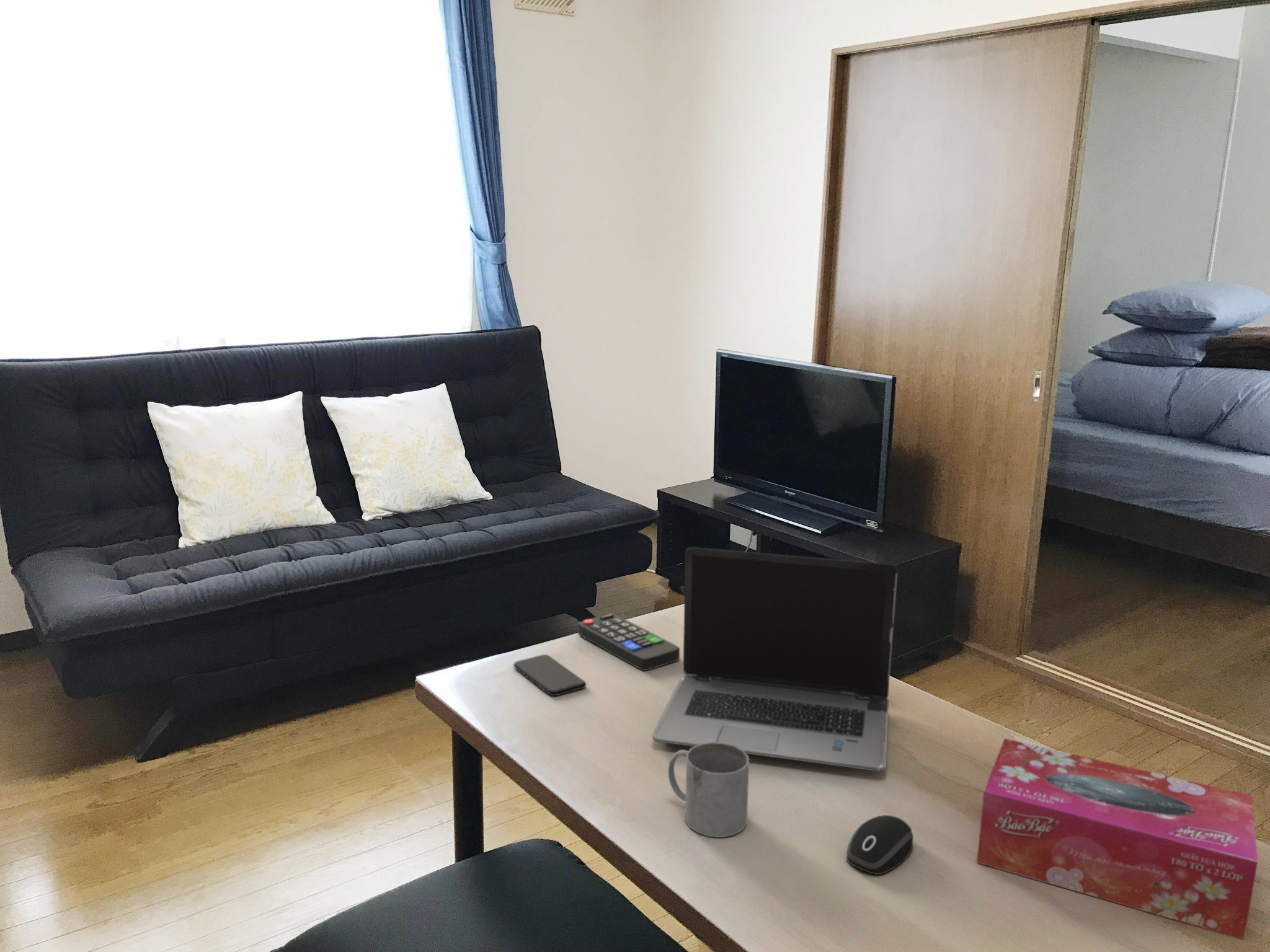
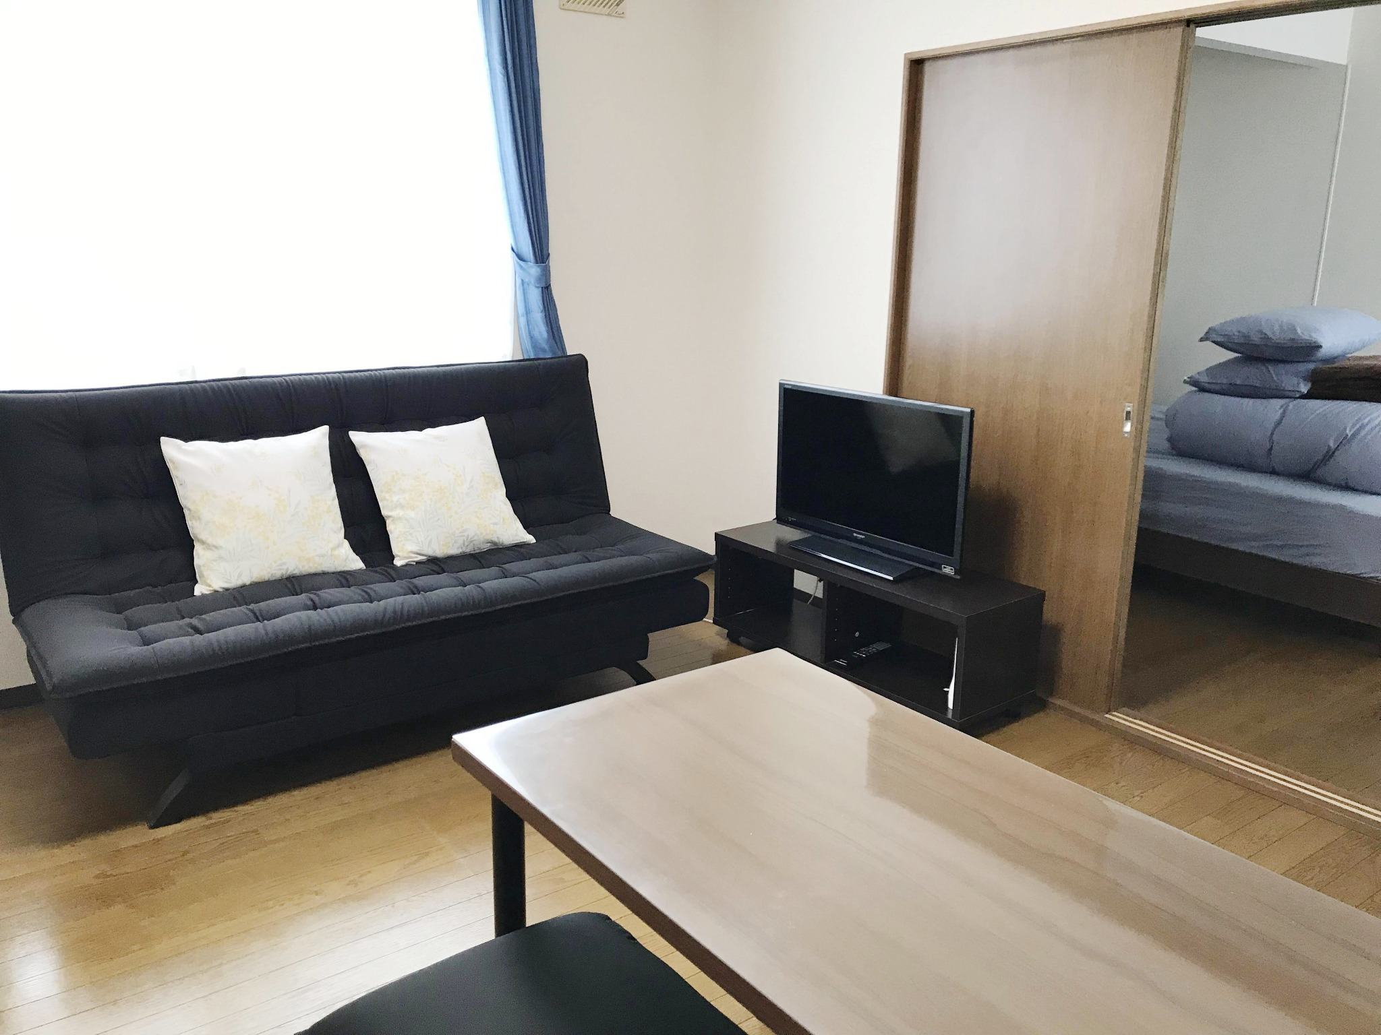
- computer mouse [846,814,914,875]
- remote control [577,613,680,671]
- tissue box [976,738,1258,940]
- smartphone [513,654,587,697]
- mug [668,743,750,838]
- laptop computer [652,547,899,772]
